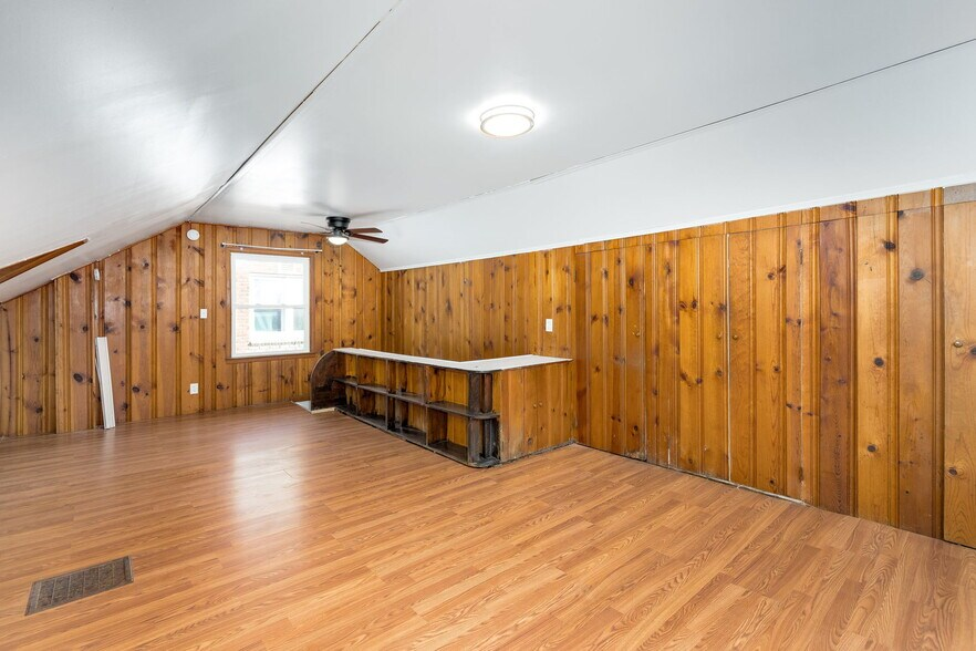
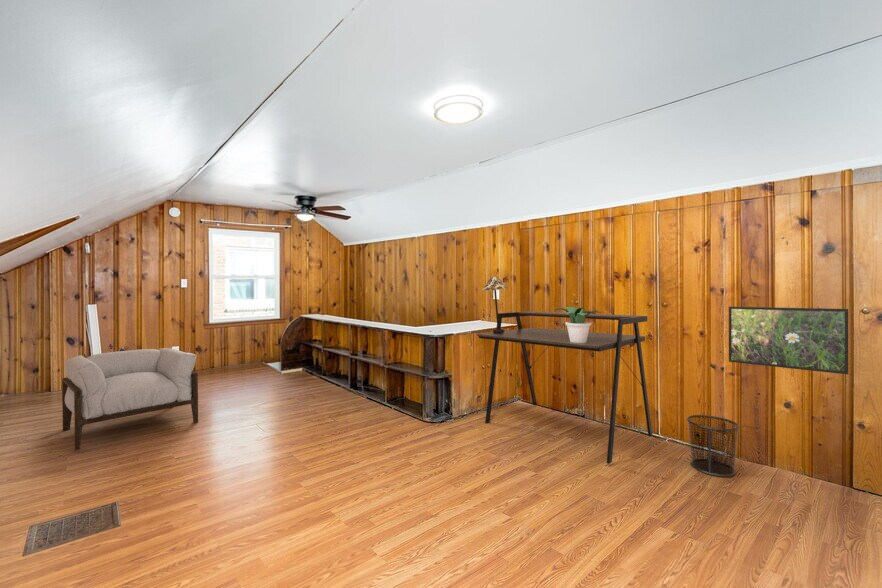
+ table lamp [481,276,509,334]
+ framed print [728,306,849,375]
+ waste bin [686,414,741,478]
+ desk [476,310,654,465]
+ armchair [61,347,199,452]
+ potted plant [554,306,601,343]
